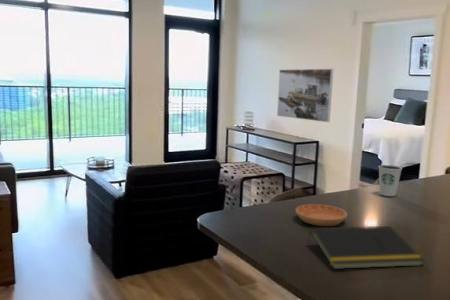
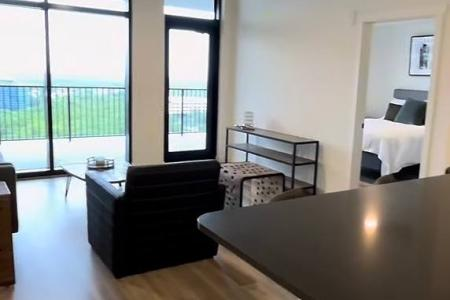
- dixie cup [377,164,403,197]
- saucer [295,203,348,227]
- notepad [307,225,425,270]
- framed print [276,68,334,123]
